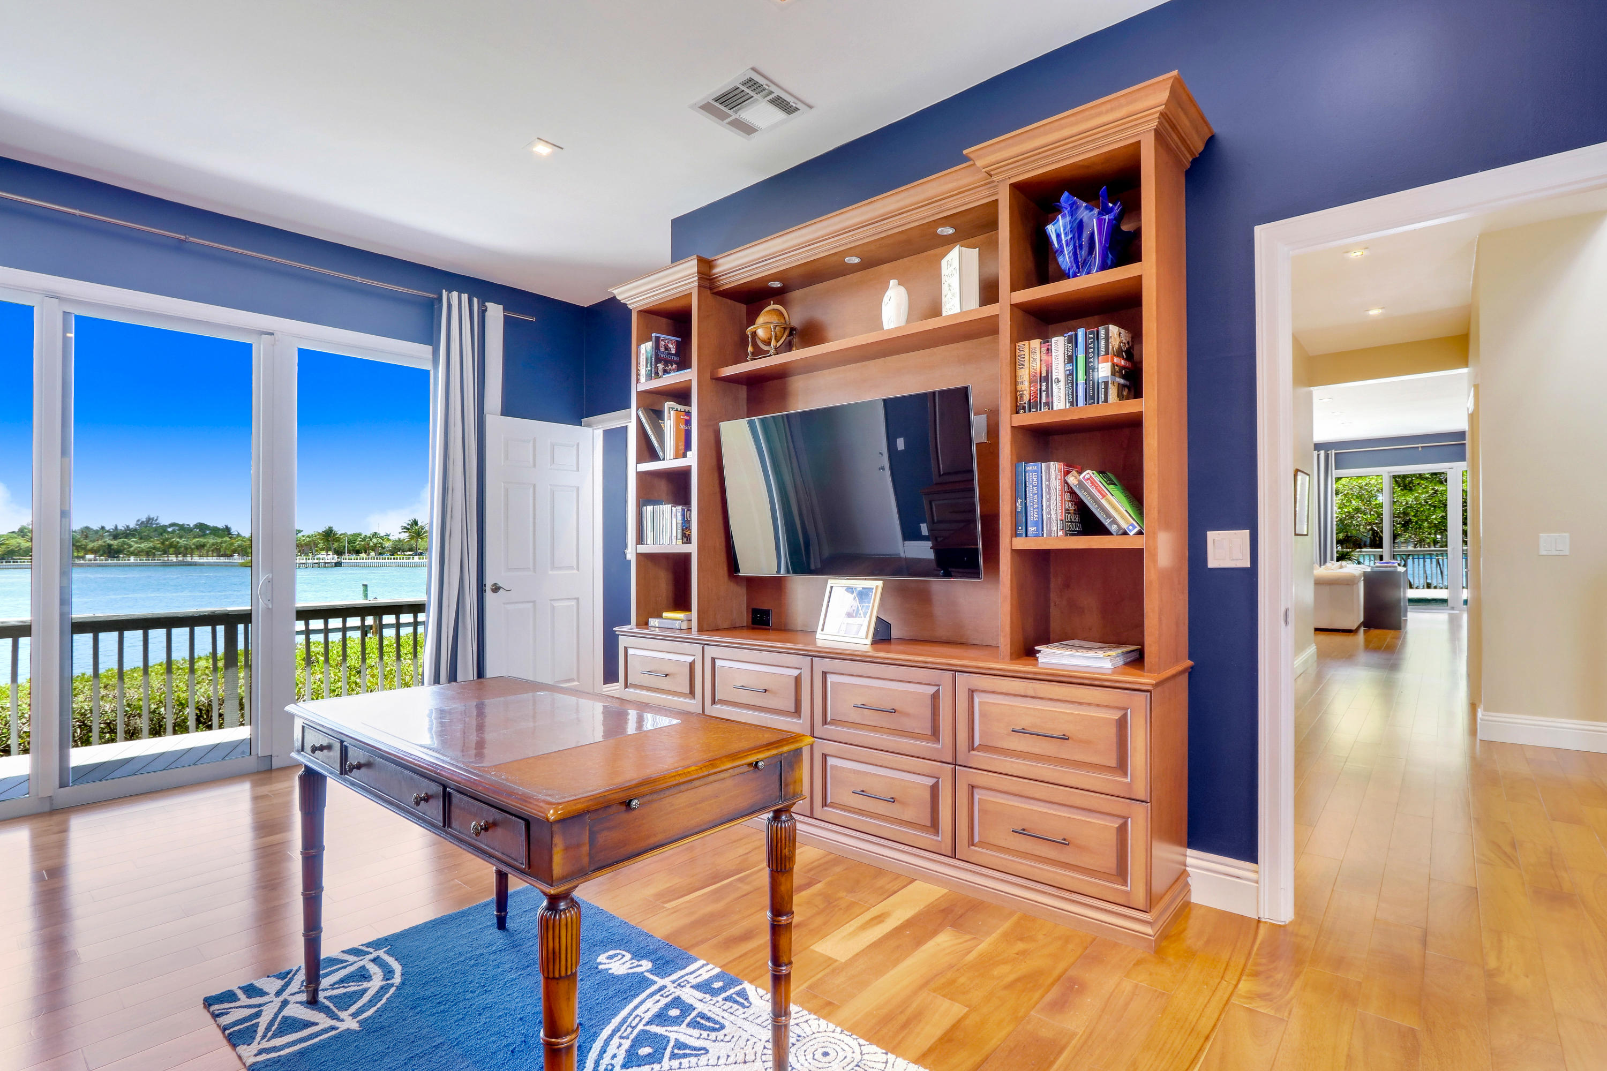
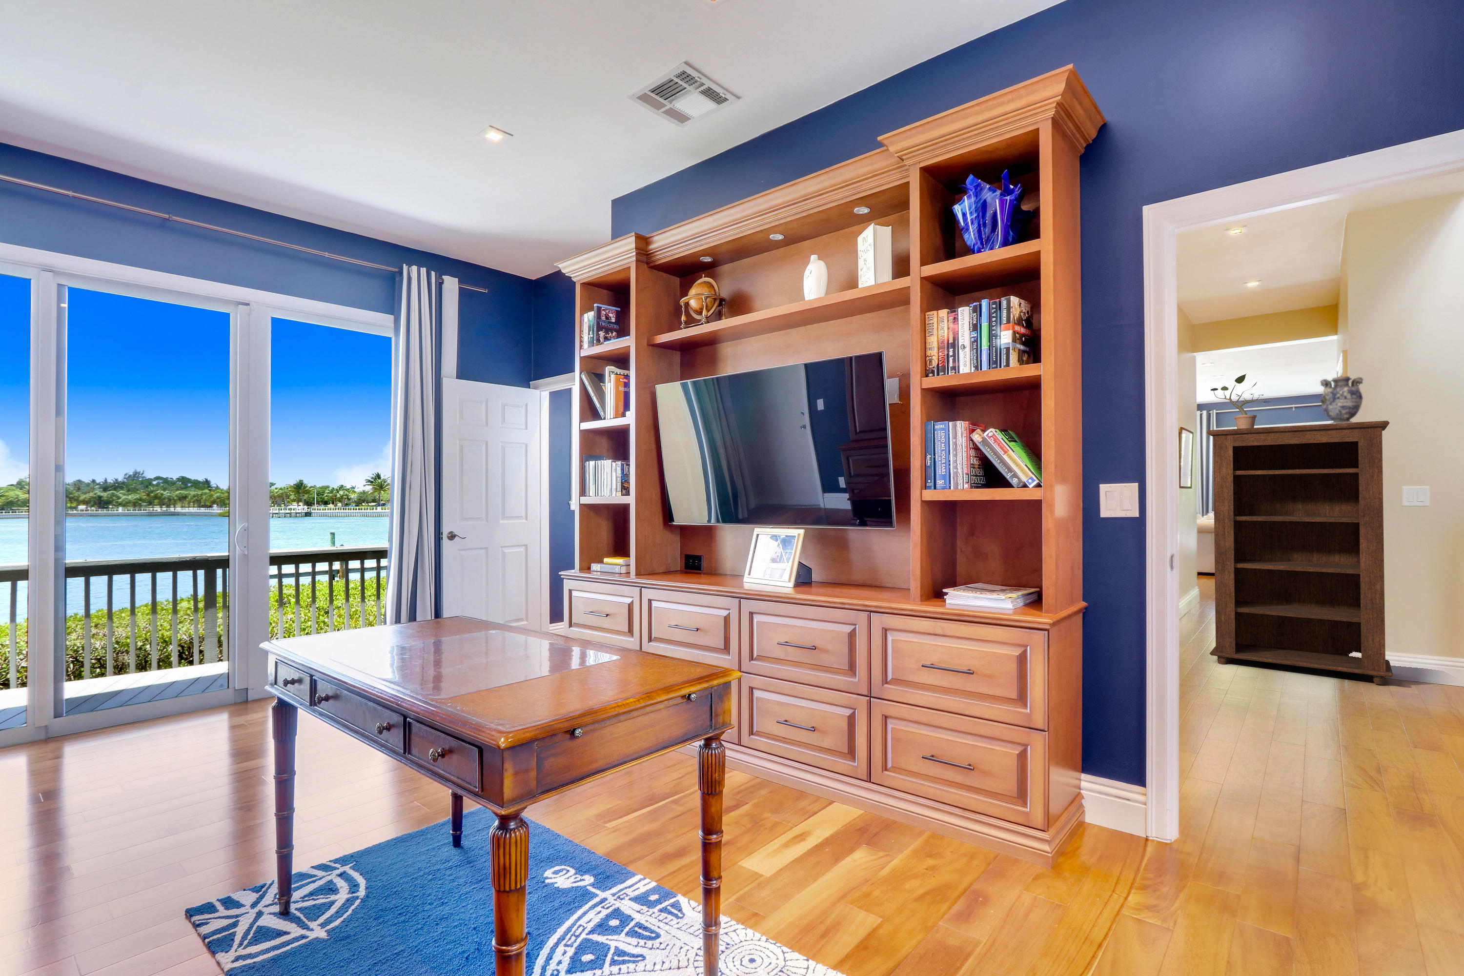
+ potted plant [1210,374,1271,428]
+ decorative vase [1319,376,1364,424]
+ bookshelf [1206,420,1393,685]
